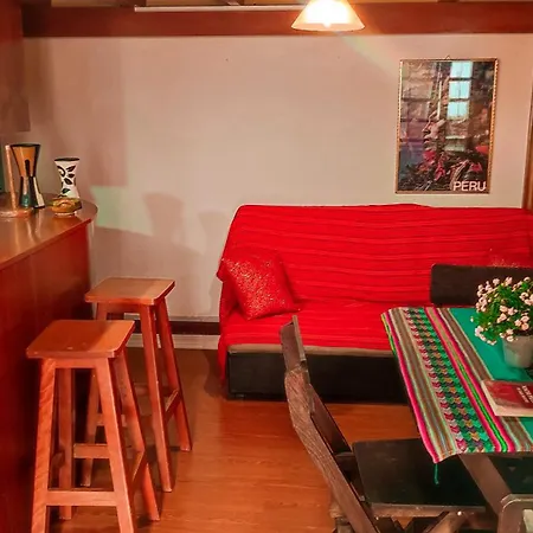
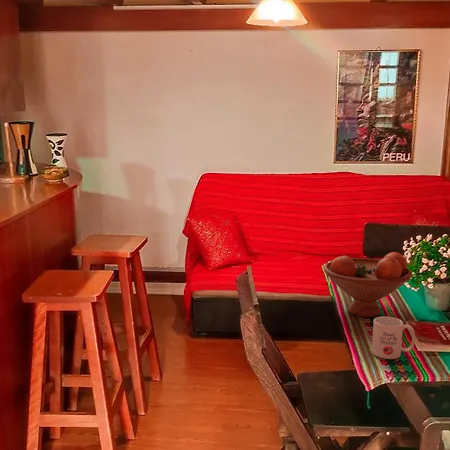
+ mug [371,316,416,360]
+ fruit bowl [322,251,413,318]
